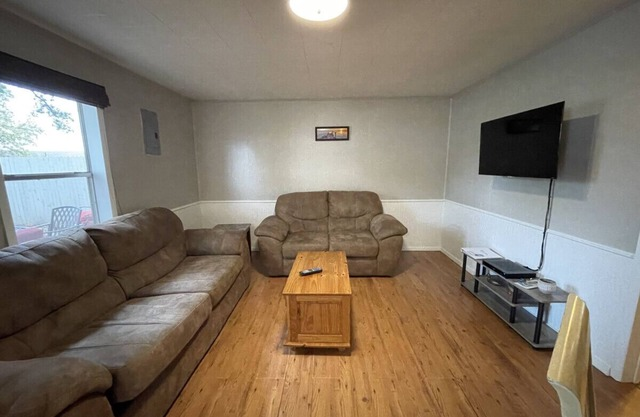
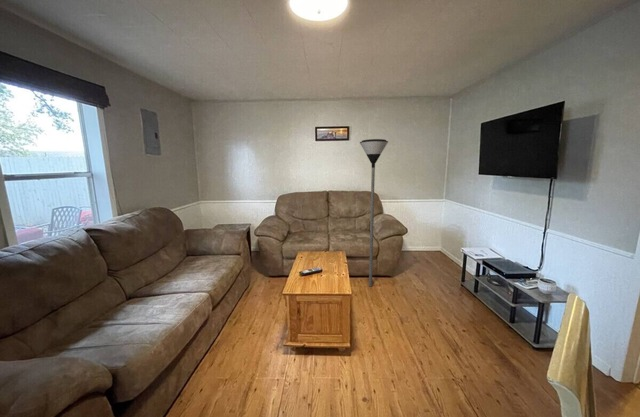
+ floor lamp [359,138,389,288]
